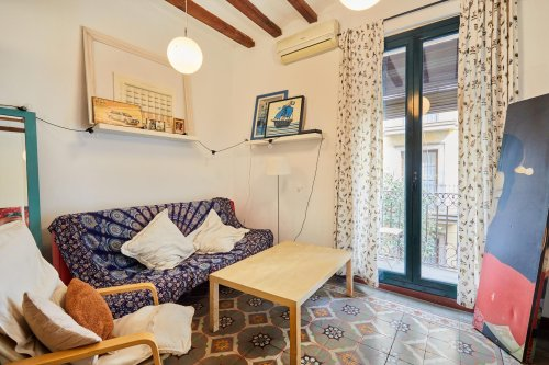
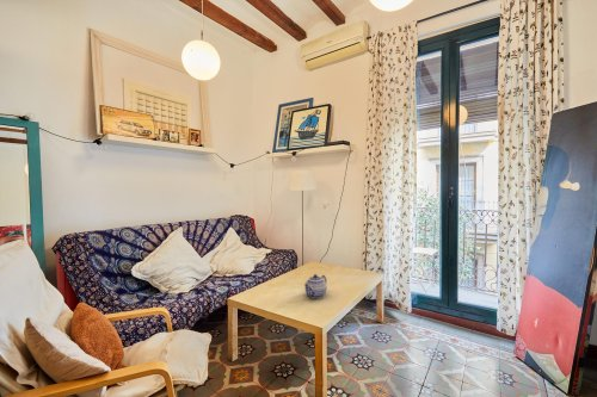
+ teapot [303,273,328,299]
